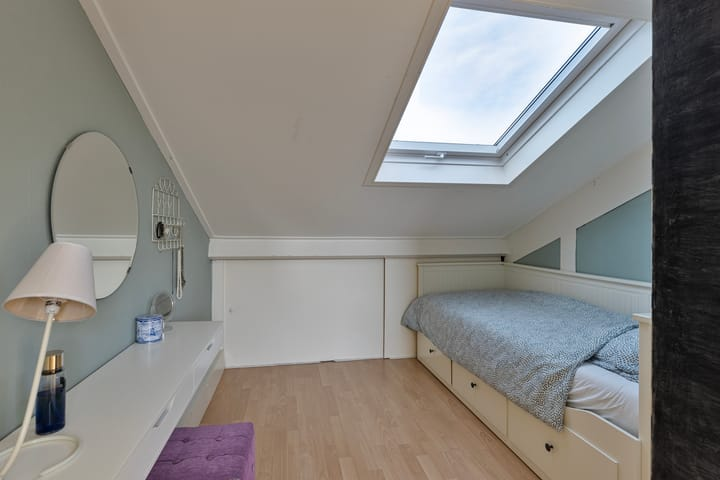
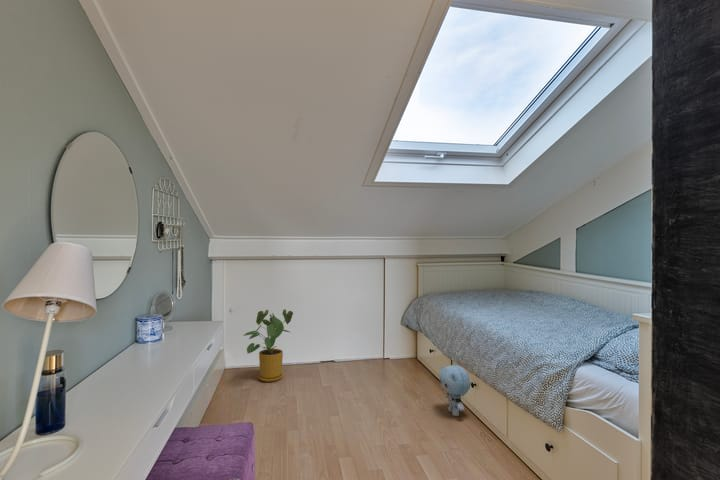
+ plush toy [438,364,472,417]
+ house plant [242,308,294,383]
